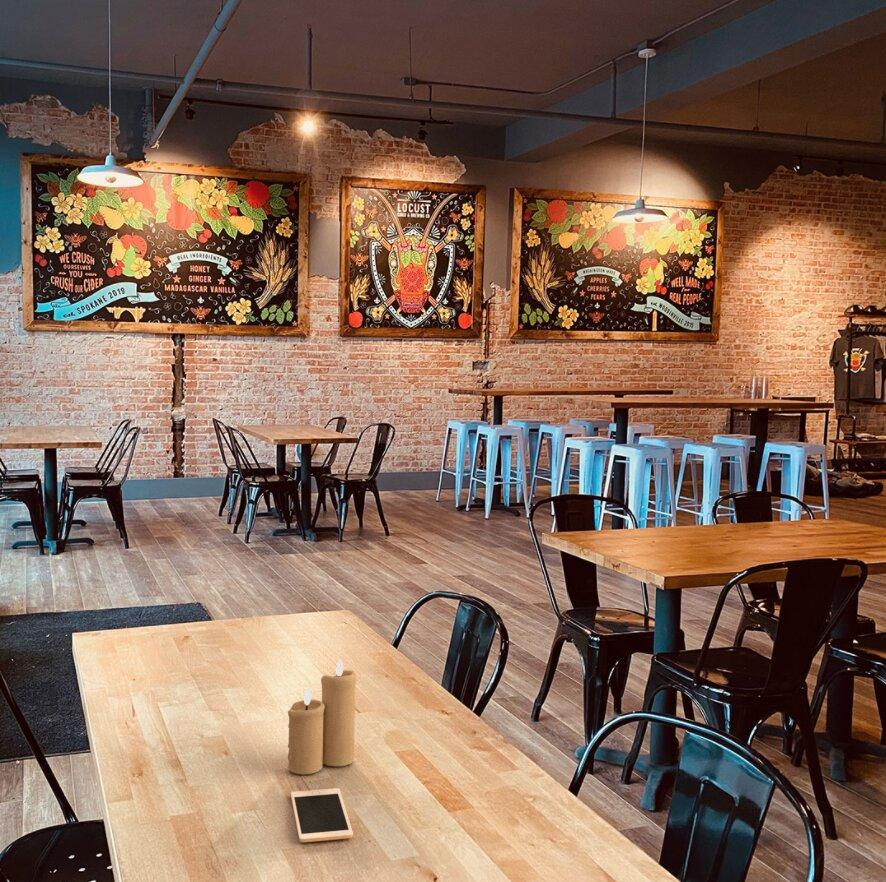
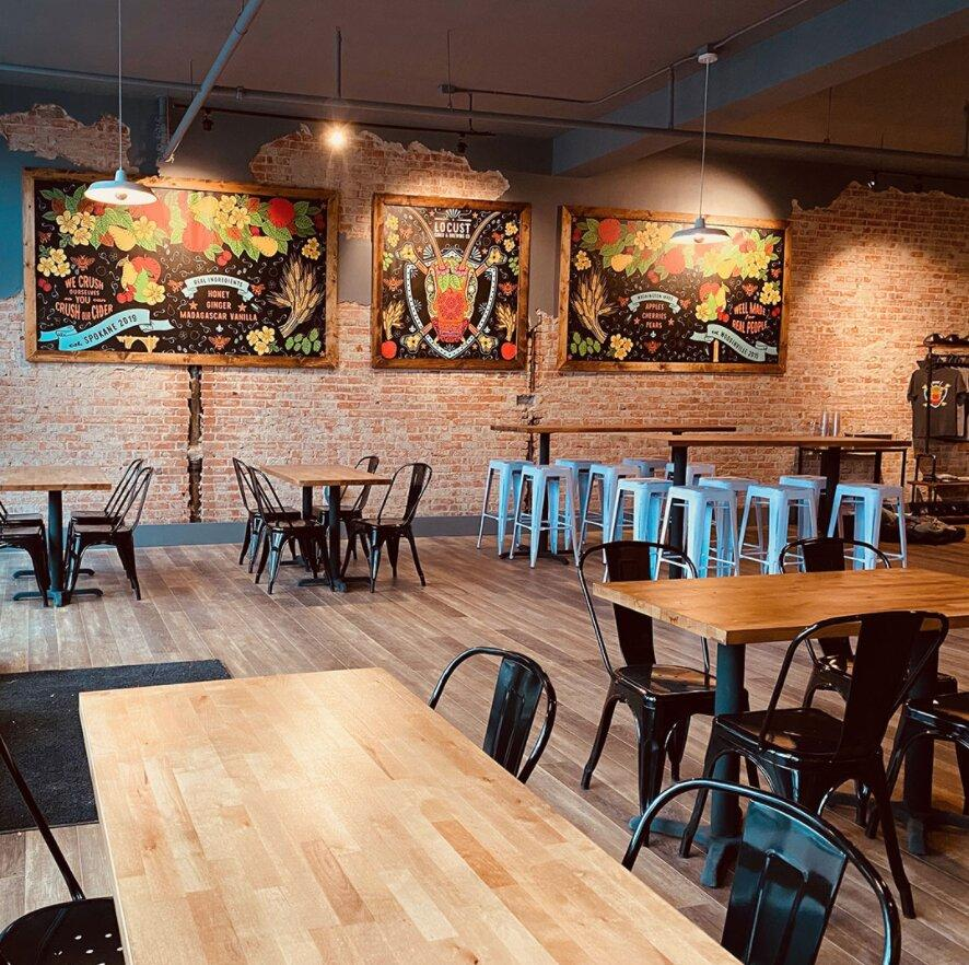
- cell phone [290,787,354,843]
- candle [287,658,357,775]
